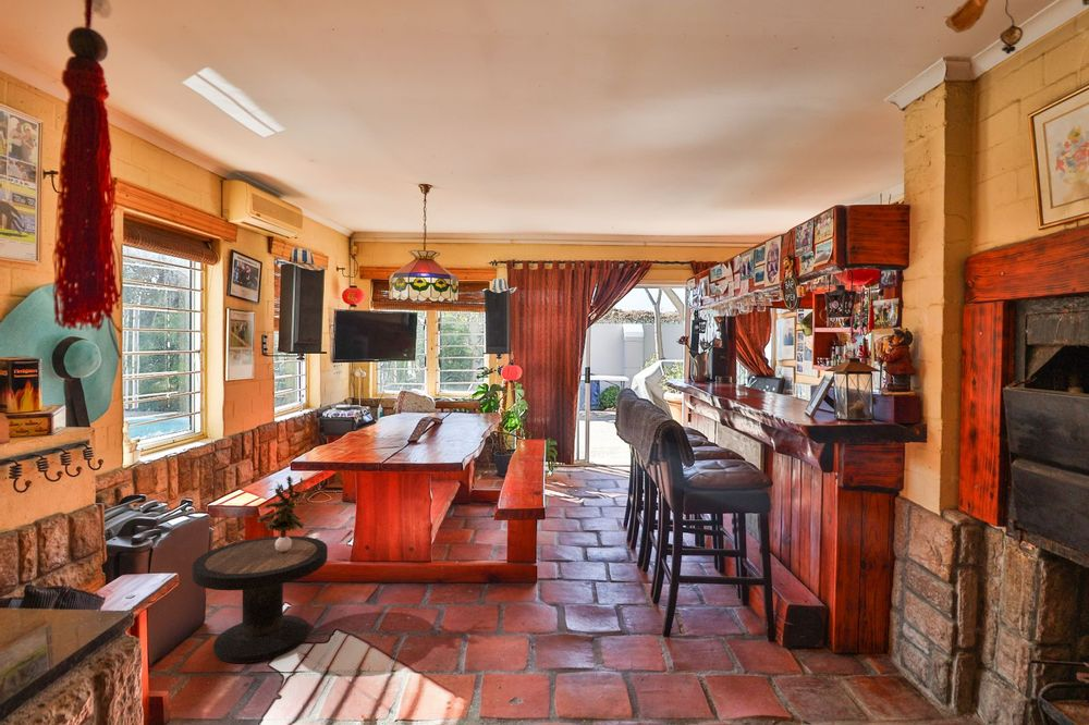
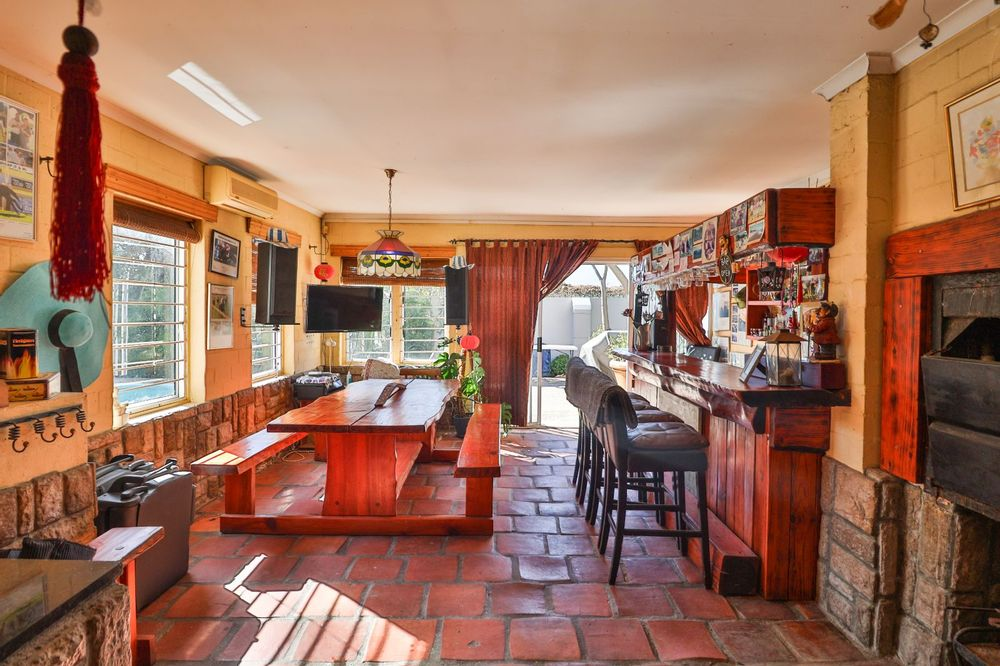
- potted plant [256,475,309,552]
- side table [191,534,329,664]
